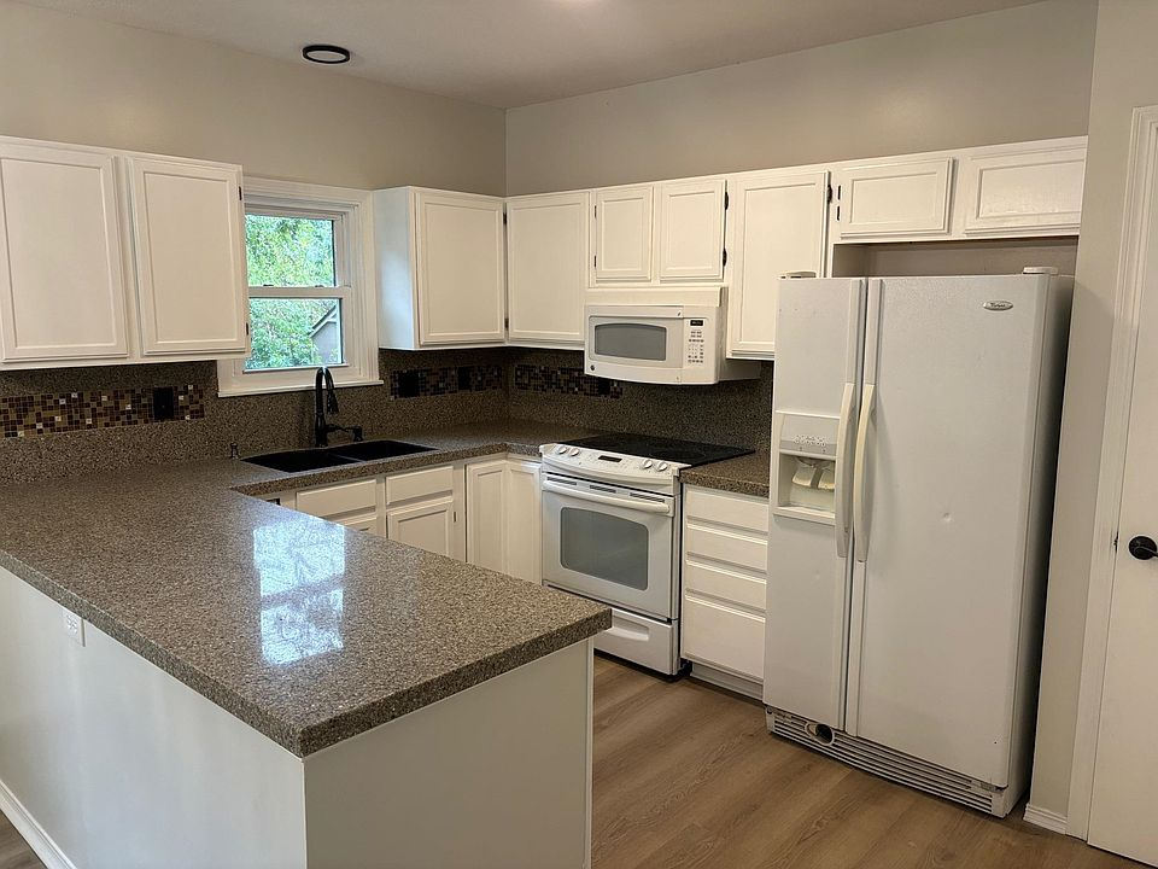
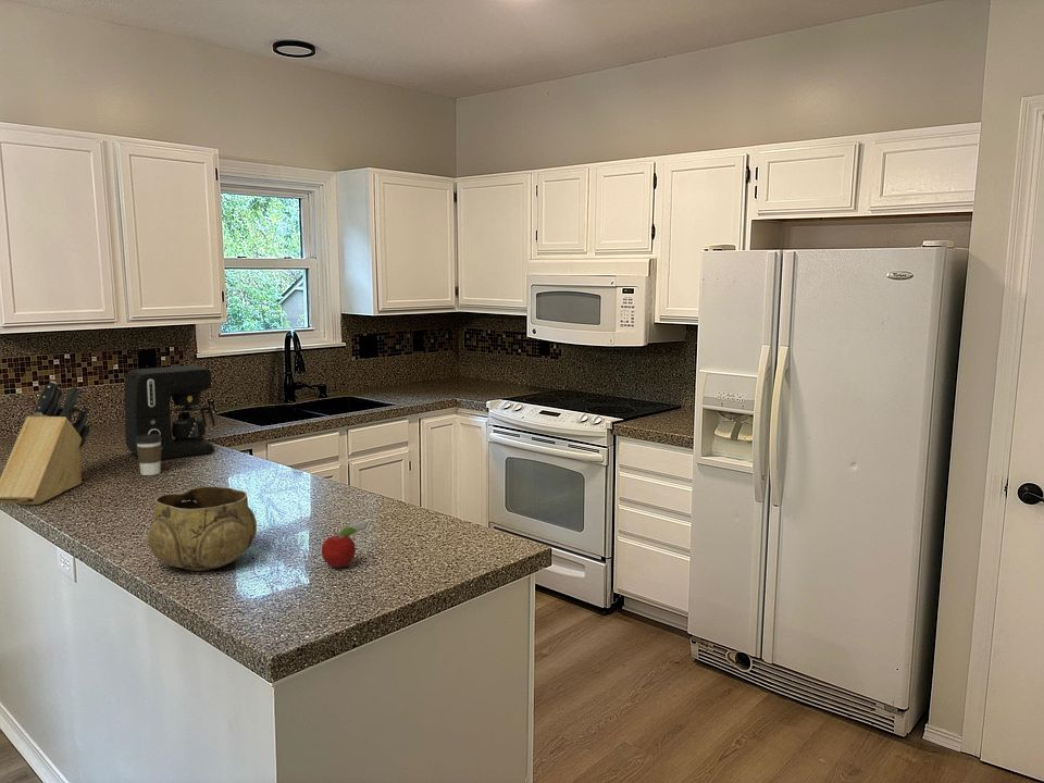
+ fruit [321,520,366,569]
+ coffee maker [123,364,216,460]
+ knife block [0,380,92,506]
+ coffee cup [136,434,162,476]
+ decorative bowl [147,485,258,572]
